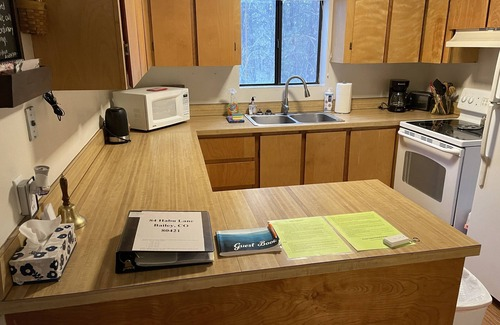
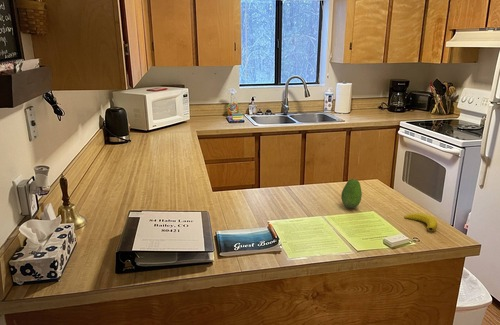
+ banana [403,212,438,232]
+ fruit [340,178,363,209]
